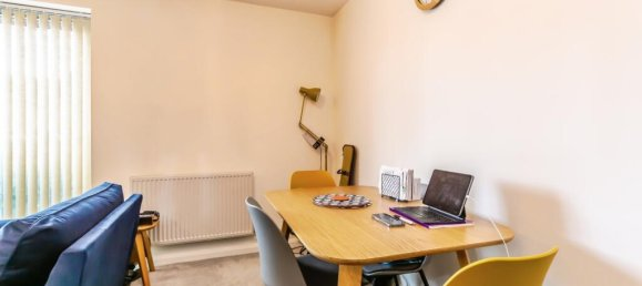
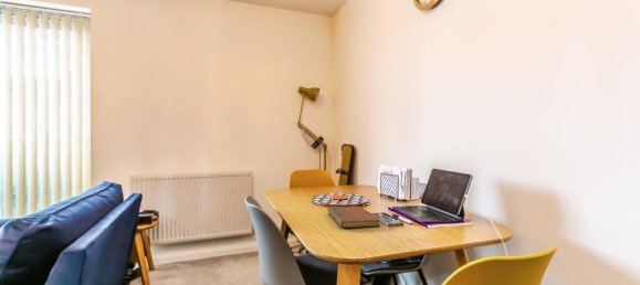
+ notebook [326,205,381,229]
